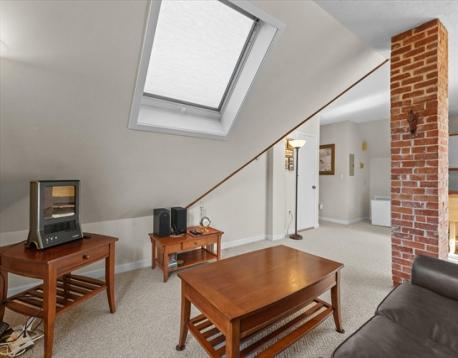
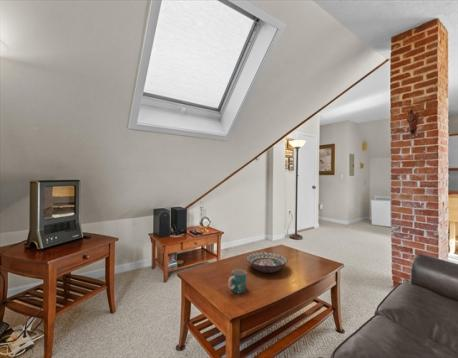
+ mug [227,268,247,294]
+ decorative bowl [245,251,289,274]
